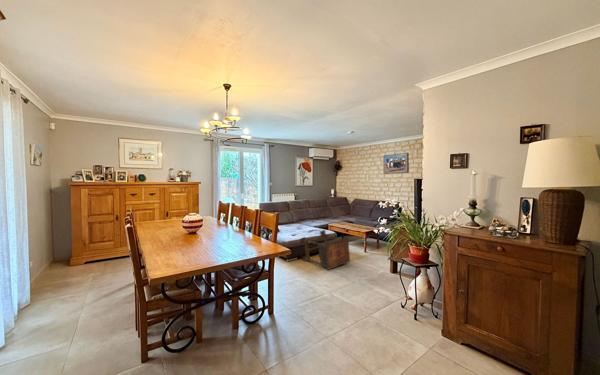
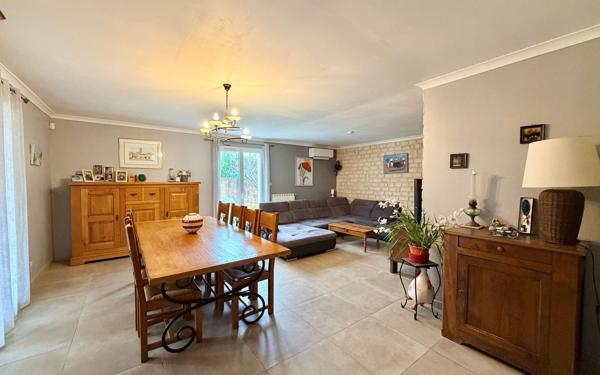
- side table [299,229,351,271]
